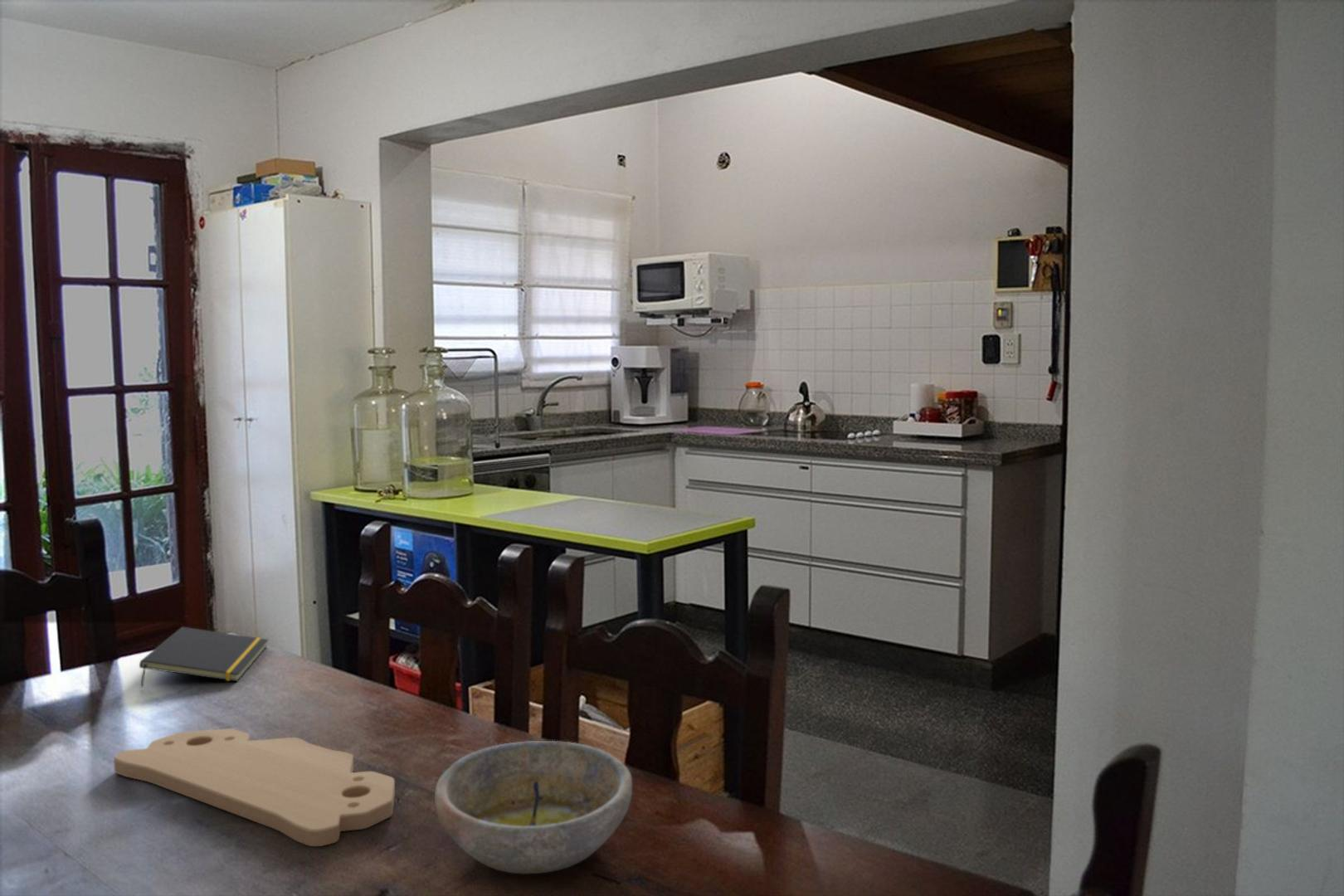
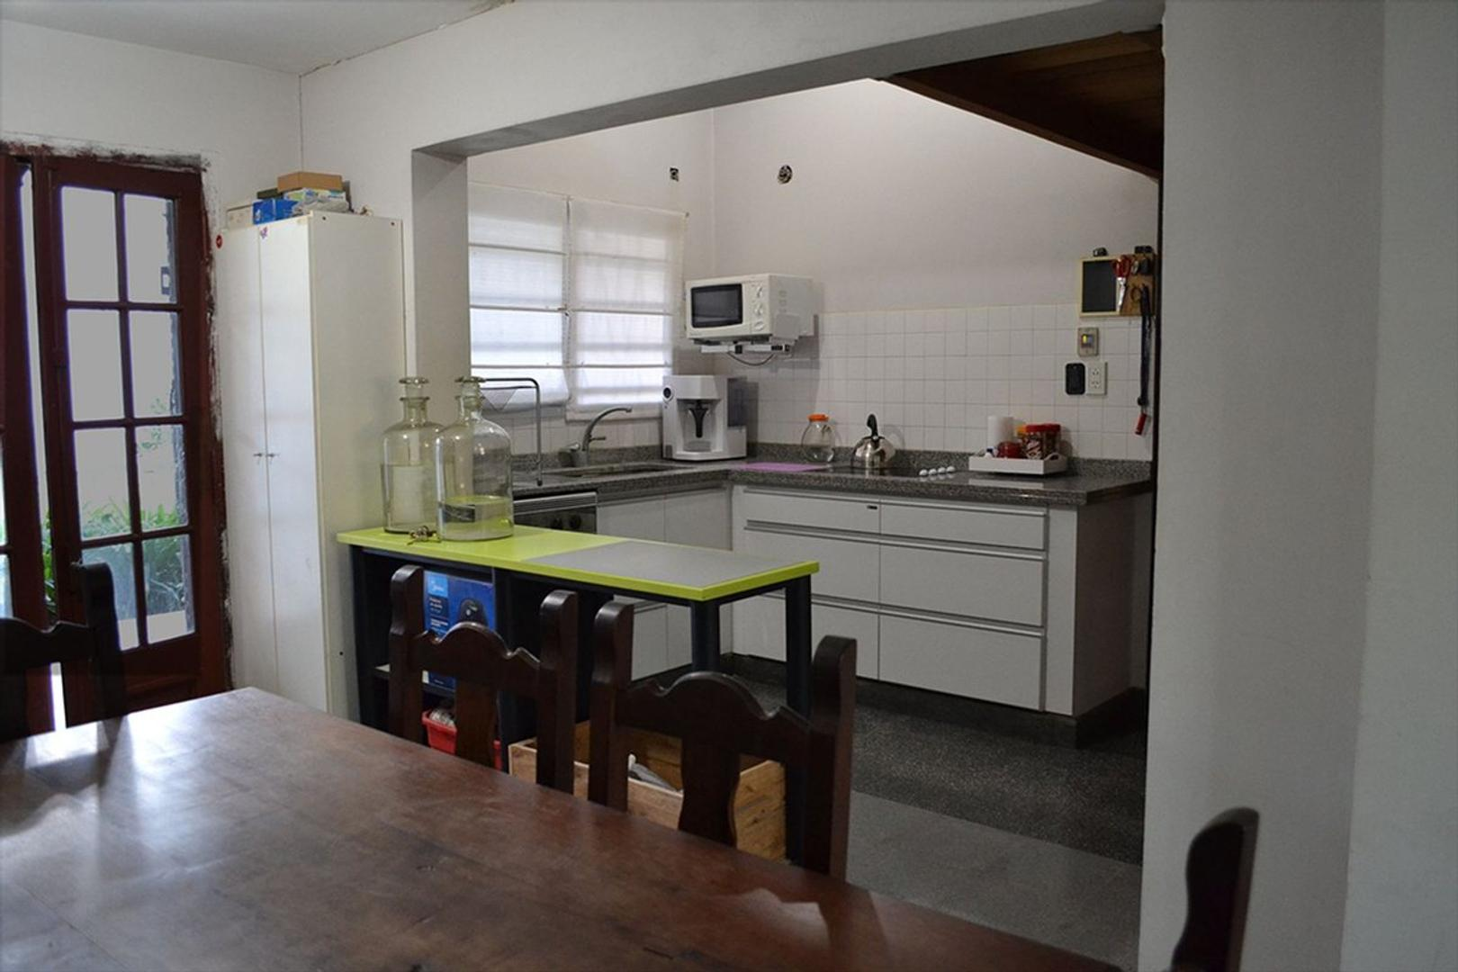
- cutting board [113,728,396,847]
- notepad [139,626,269,688]
- bowl [434,740,633,874]
